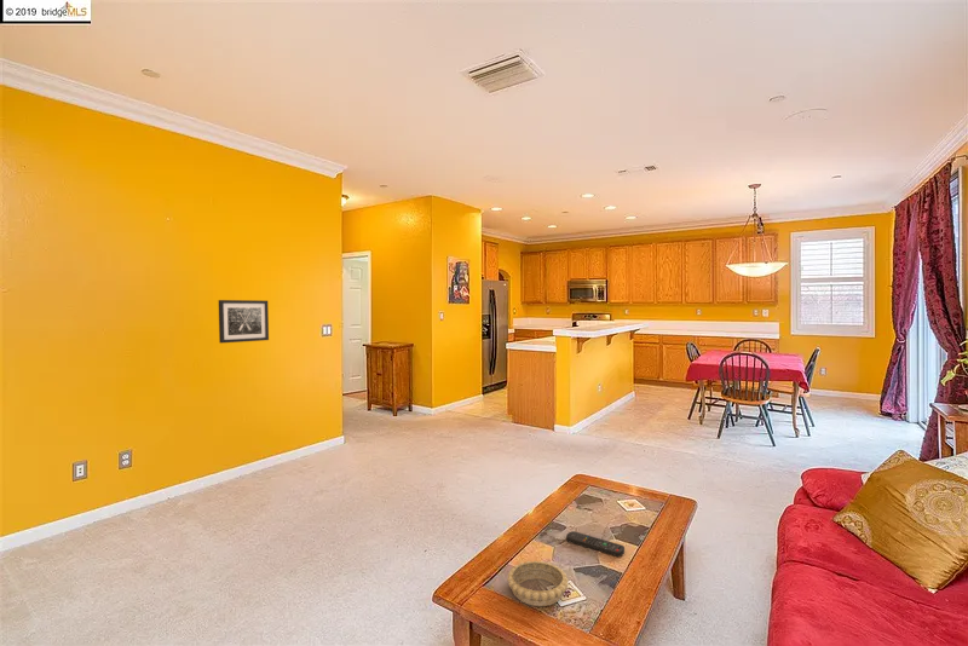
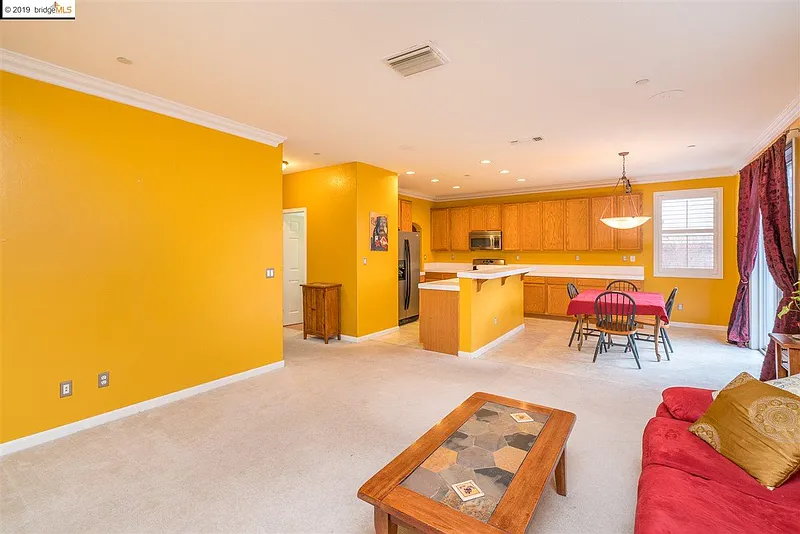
- decorative bowl [506,560,570,607]
- remote control [565,530,626,558]
- wall art [218,299,270,345]
